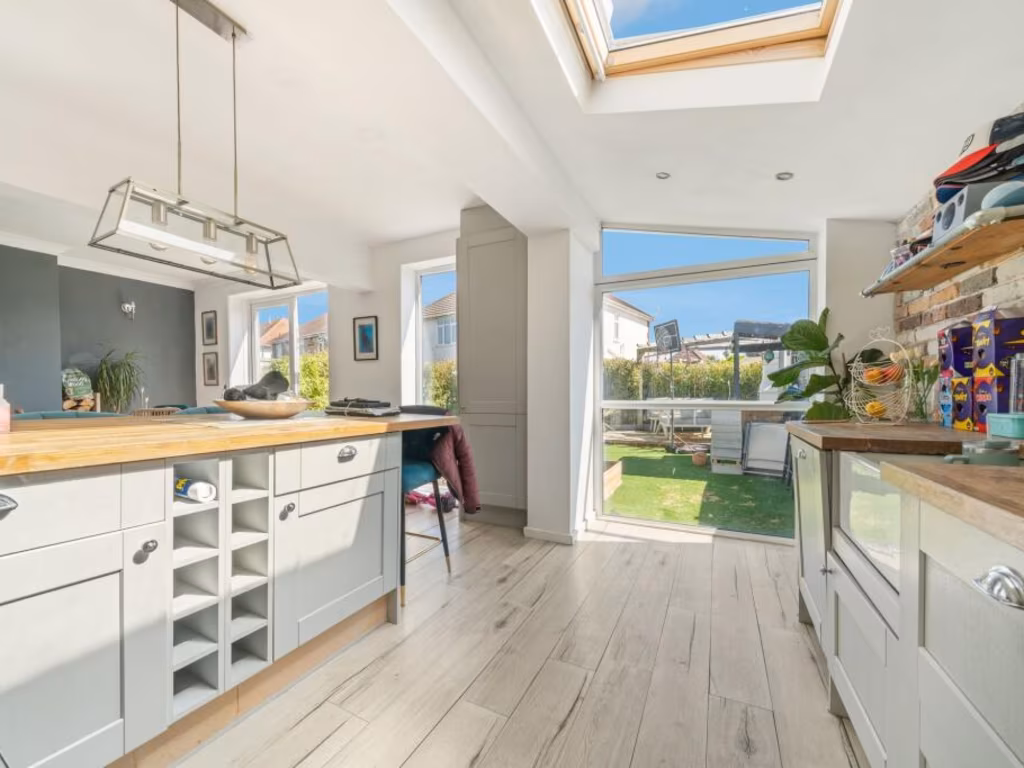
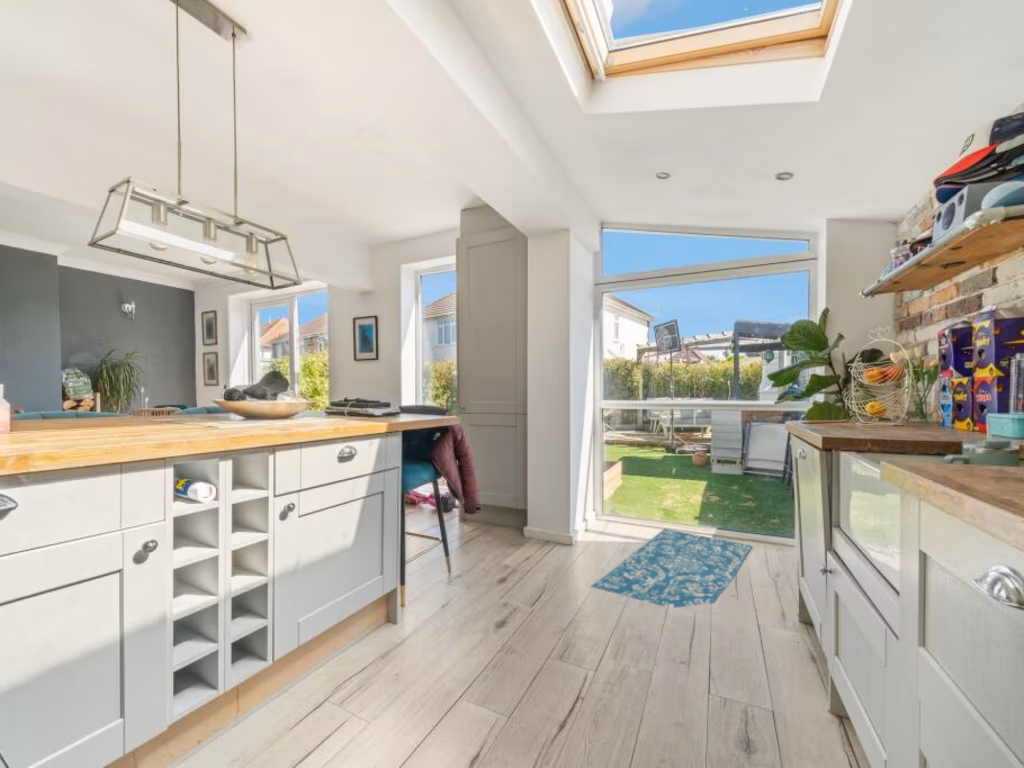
+ rug [590,528,753,609]
